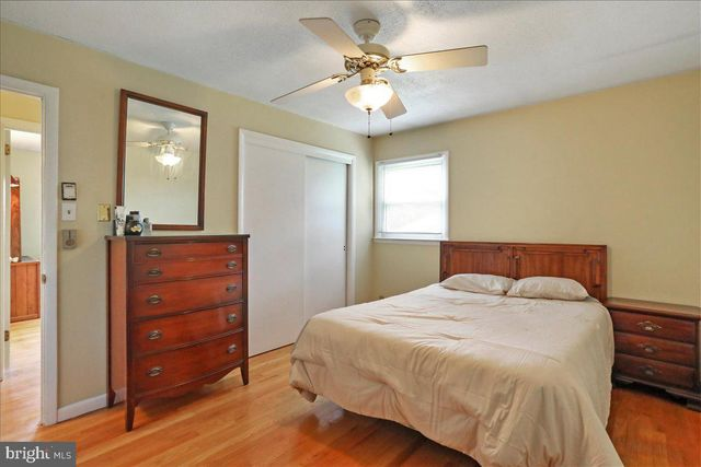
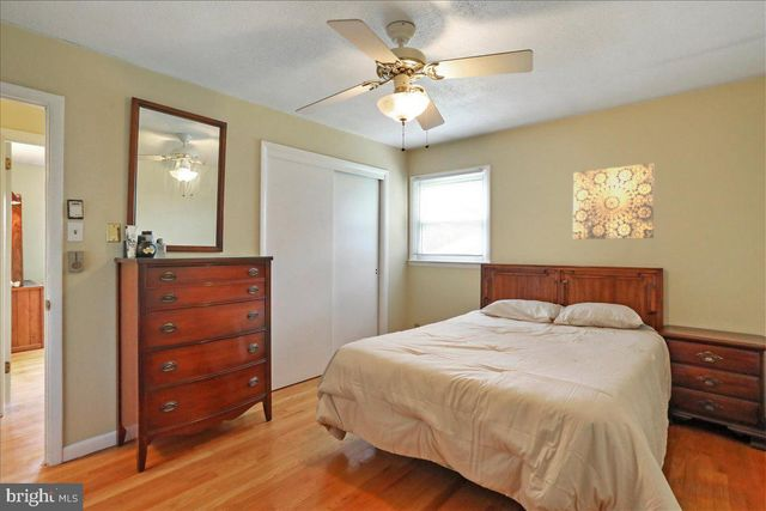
+ wall art [572,162,656,241]
